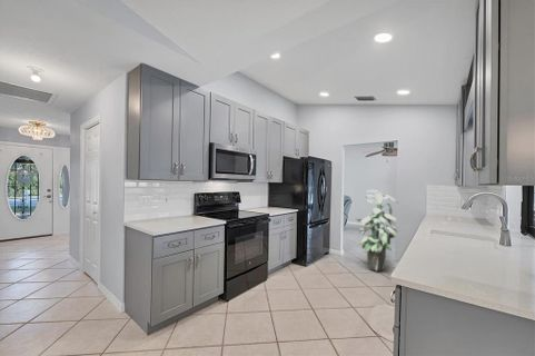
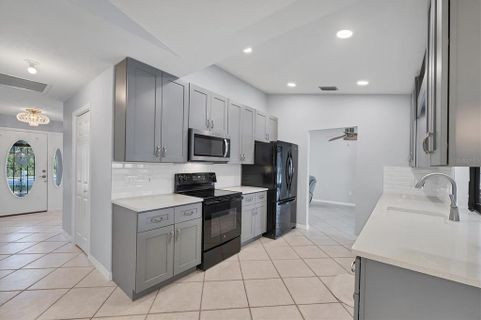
- indoor plant [355,189,399,273]
